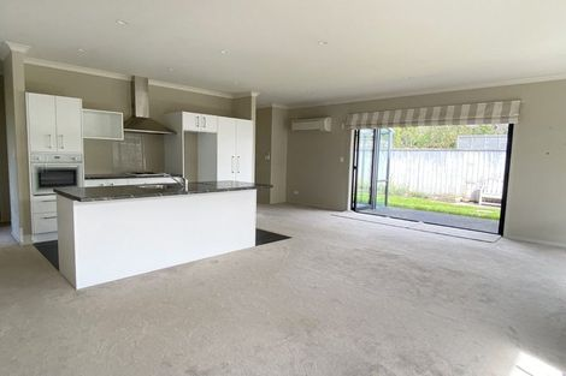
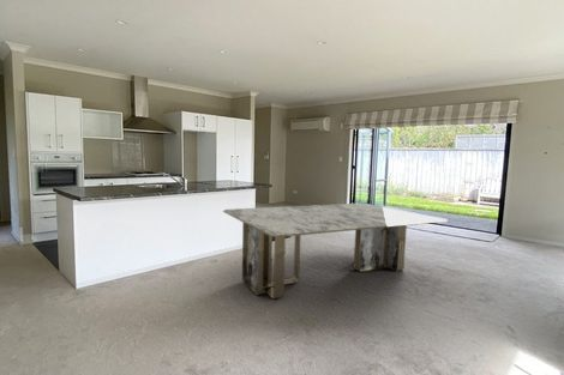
+ dining table [222,202,450,300]
